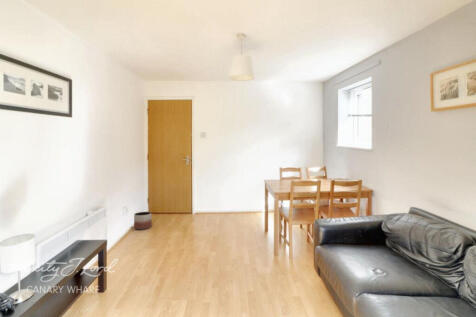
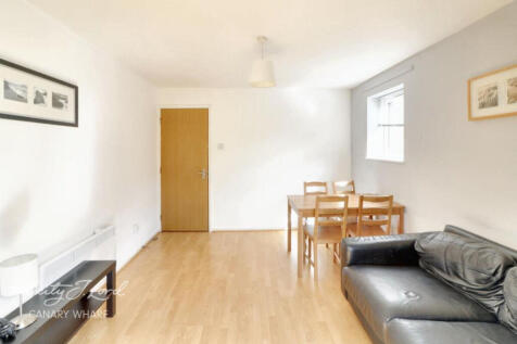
- planter [133,211,153,231]
